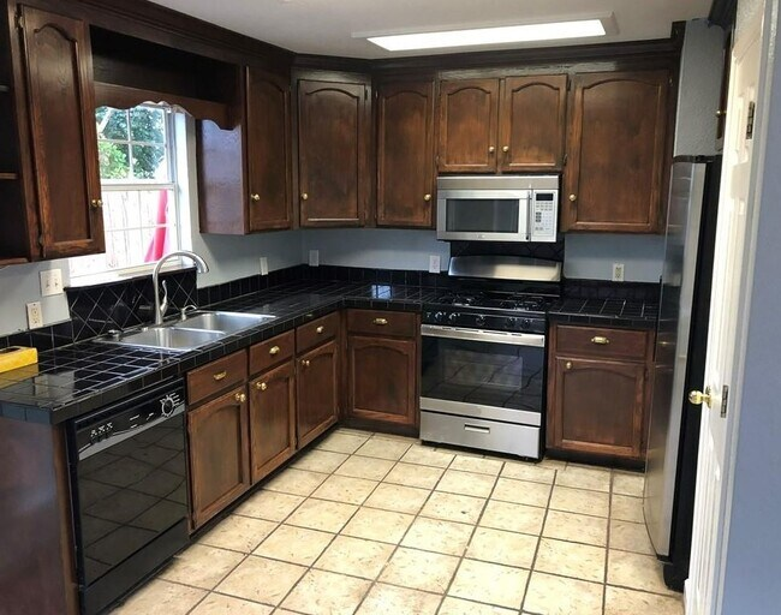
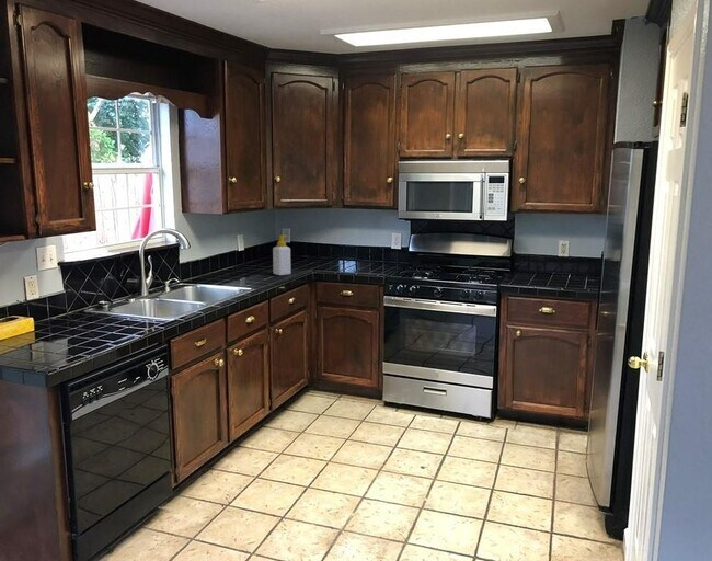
+ soap bottle [272,234,291,276]
